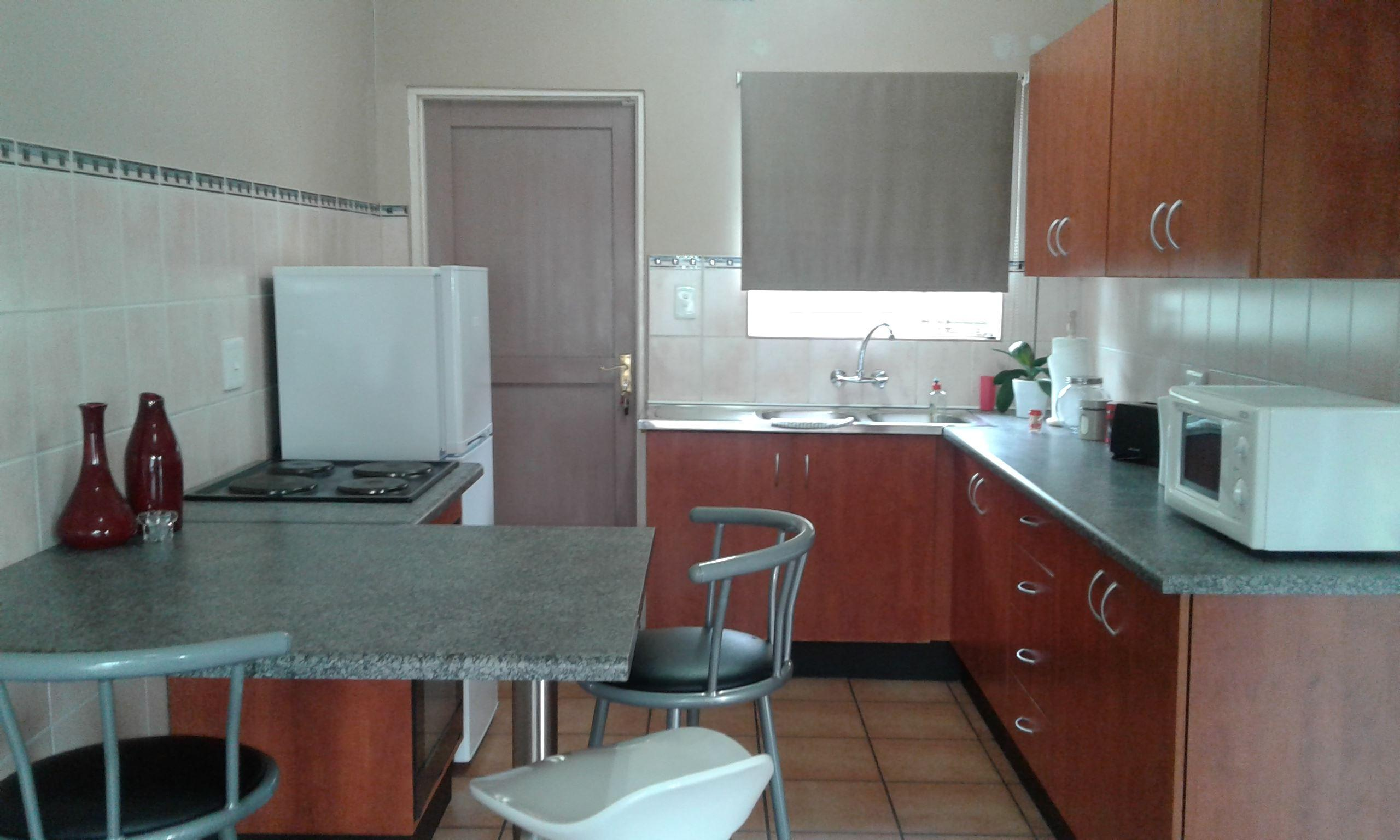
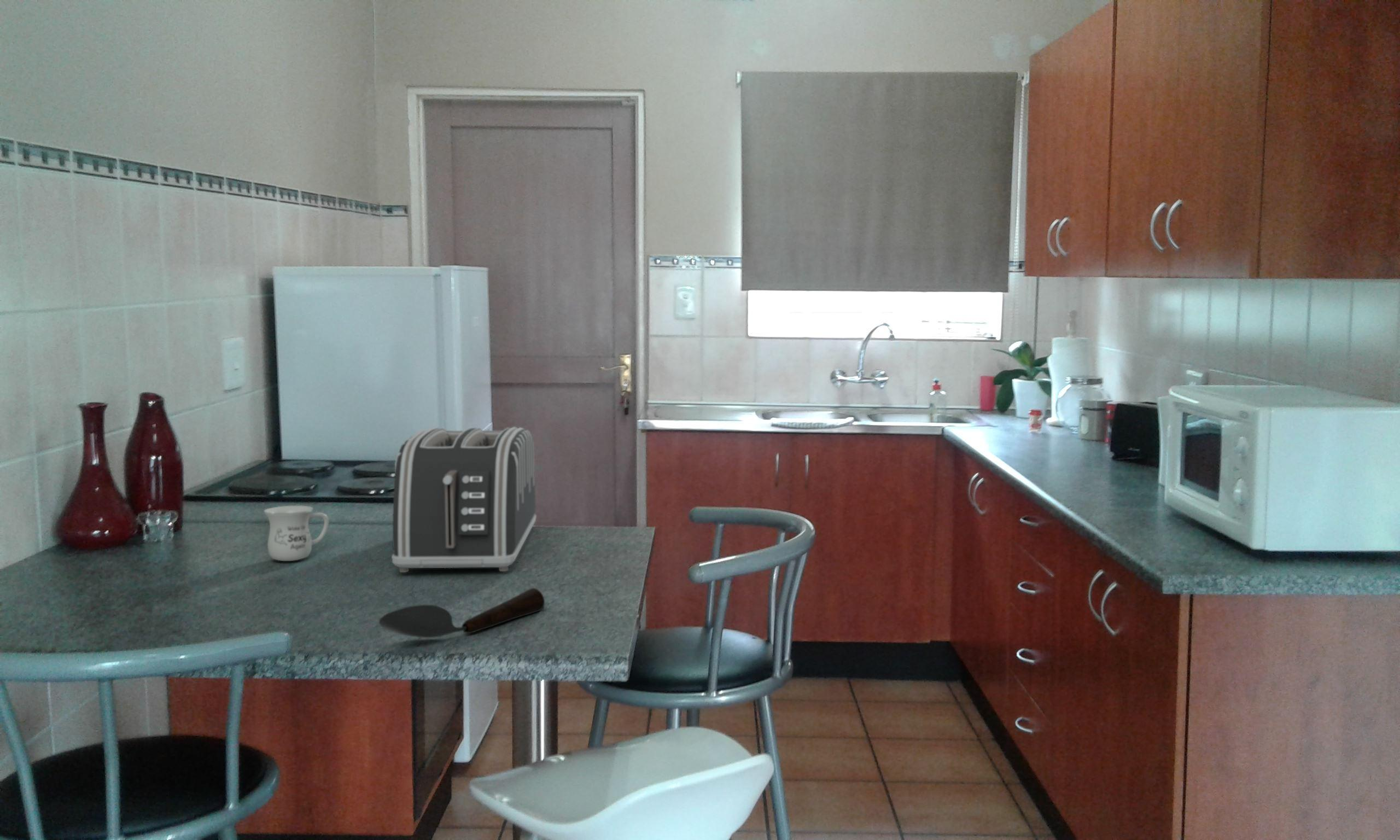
+ mug [264,505,329,562]
+ toaster [392,427,536,573]
+ spoon [378,587,545,638]
